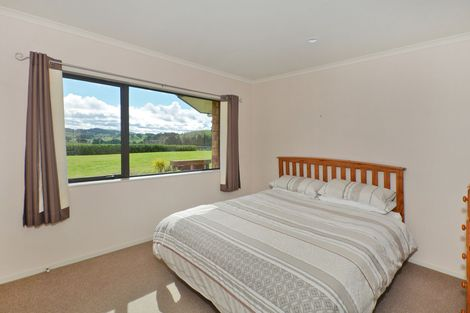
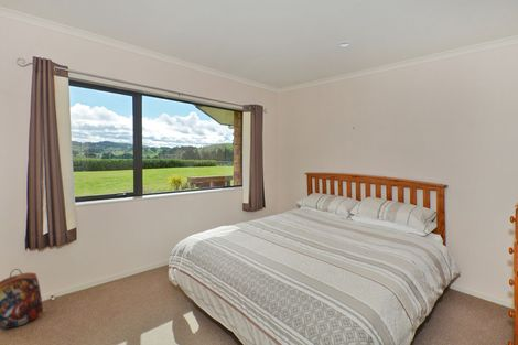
+ backpack [0,268,44,330]
